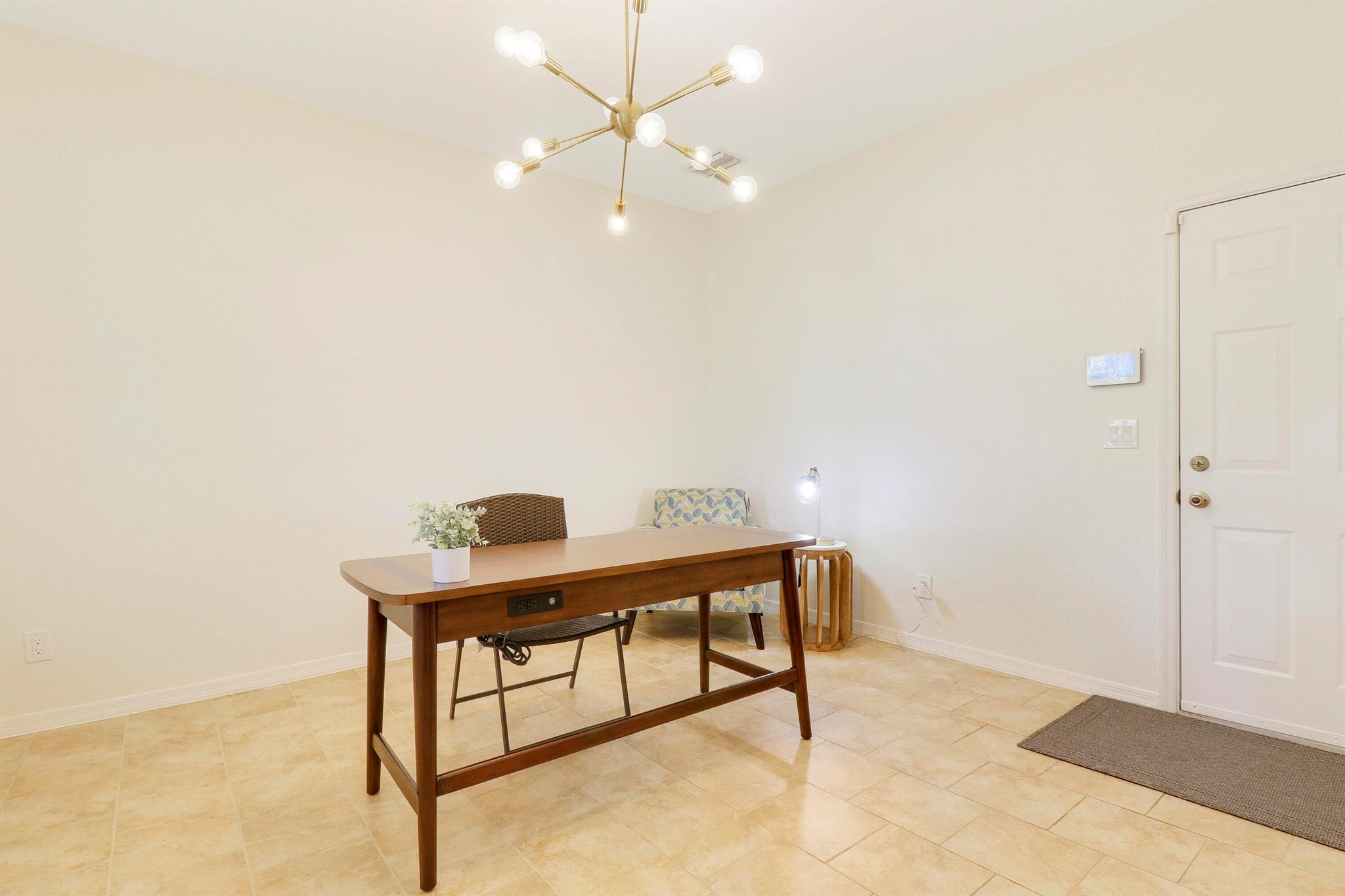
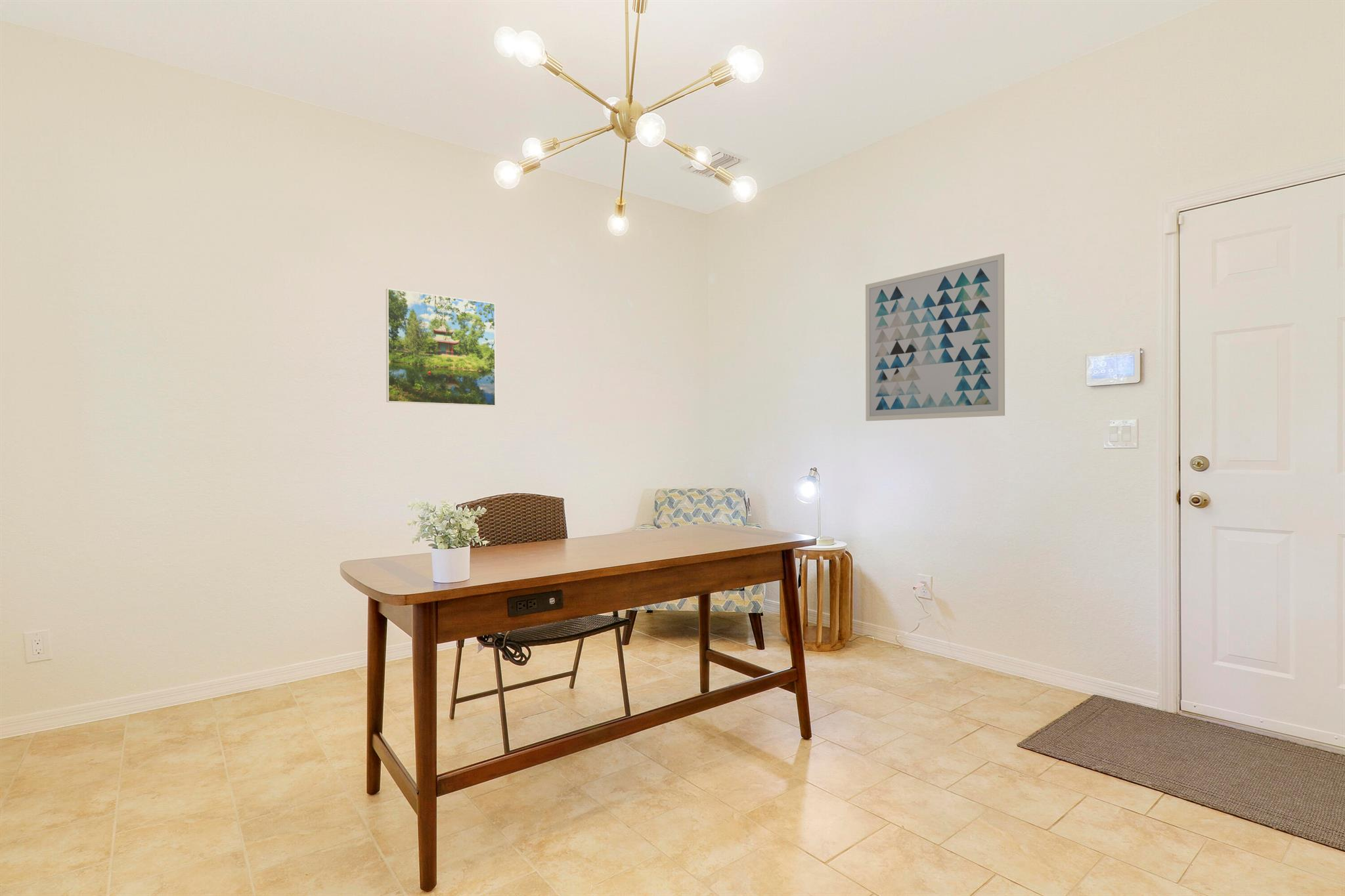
+ wall art [865,253,1005,421]
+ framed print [386,288,496,407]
